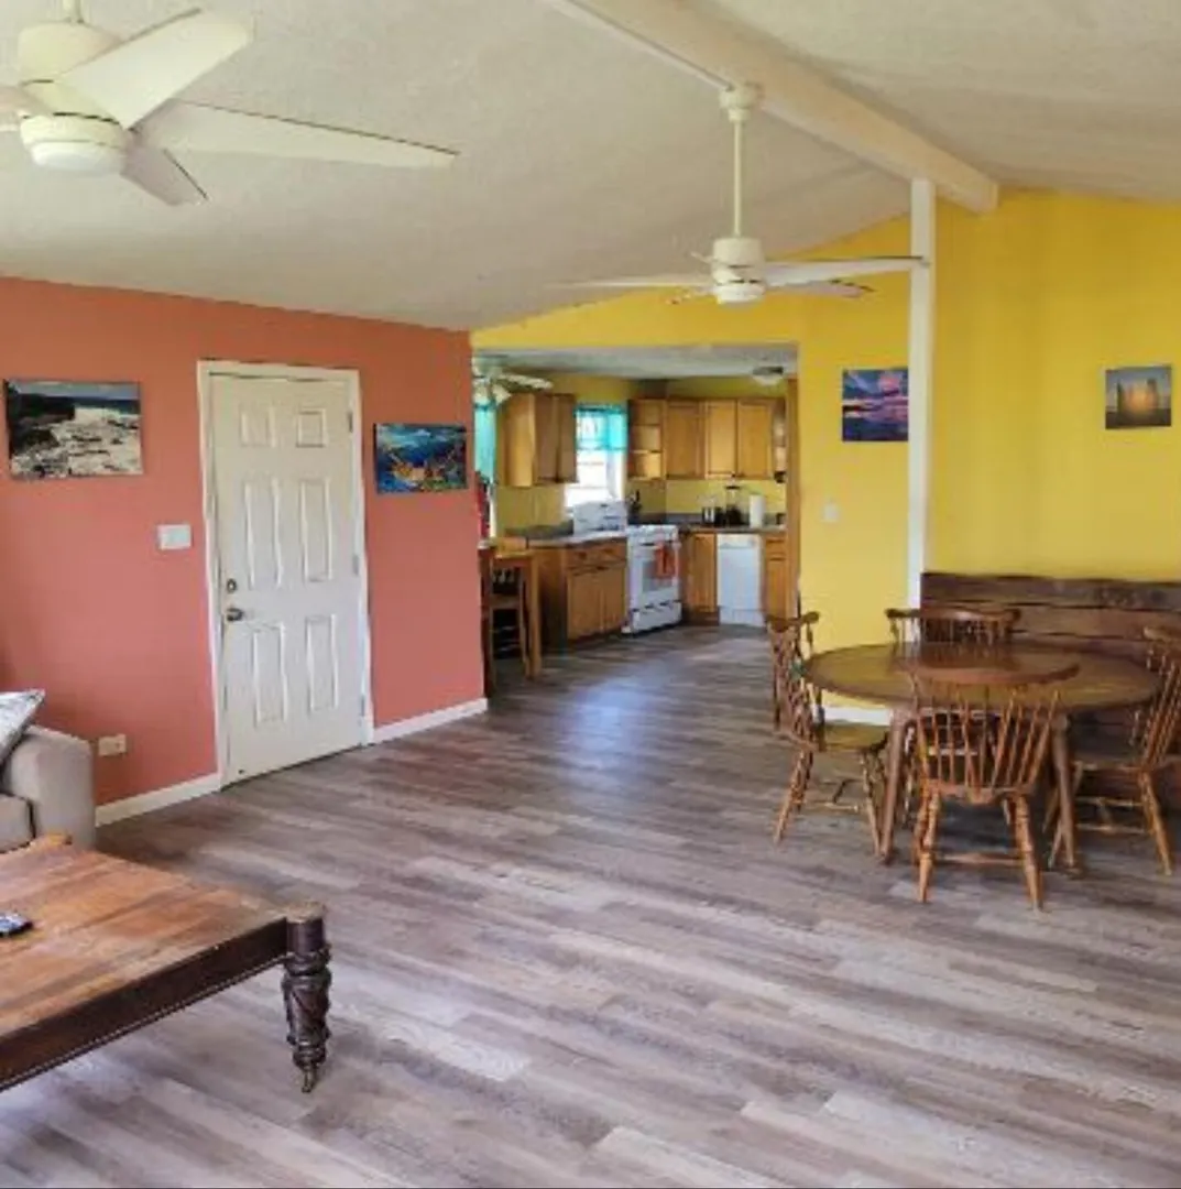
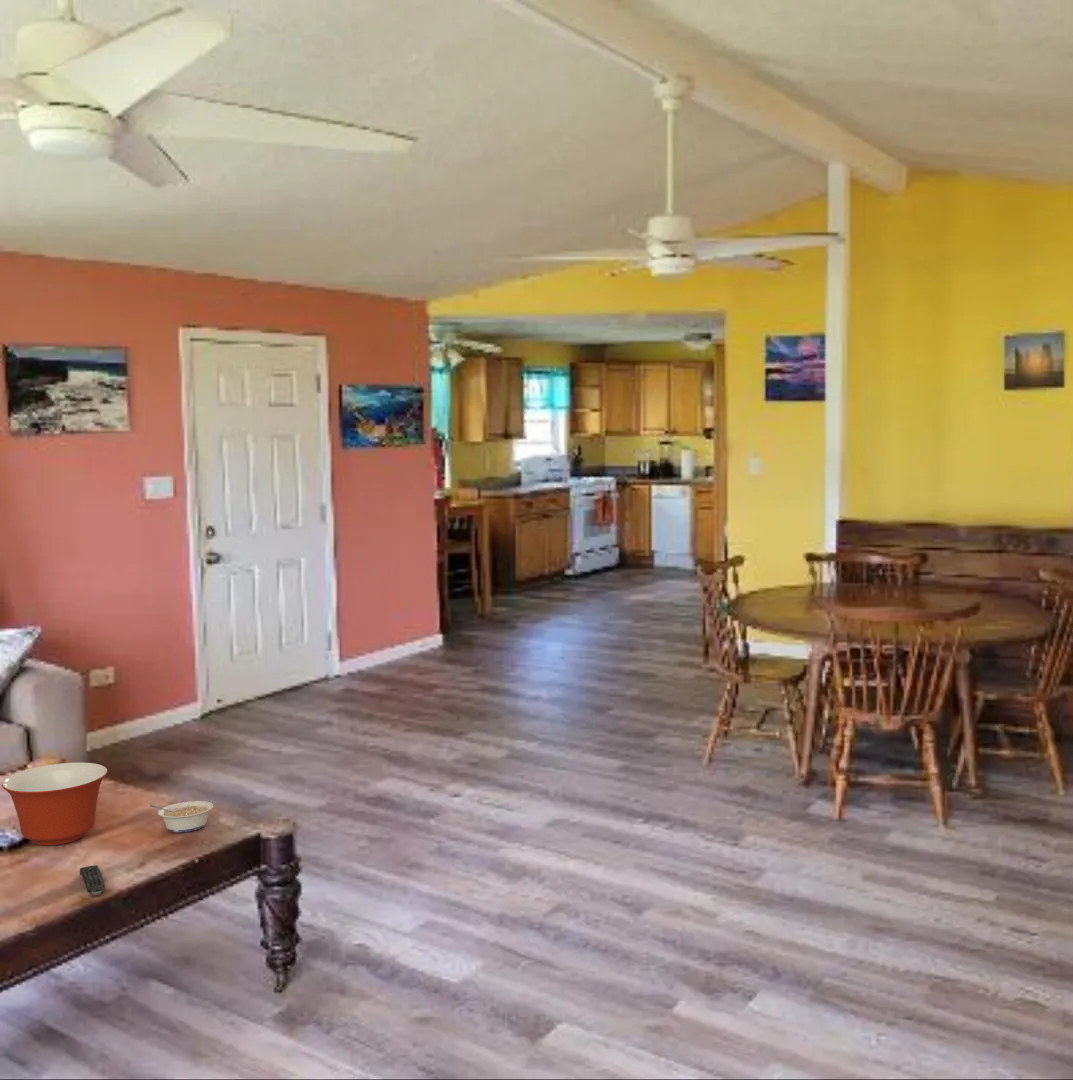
+ legume [149,800,214,833]
+ mixing bowl [1,762,109,846]
+ remote control [79,864,106,896]
